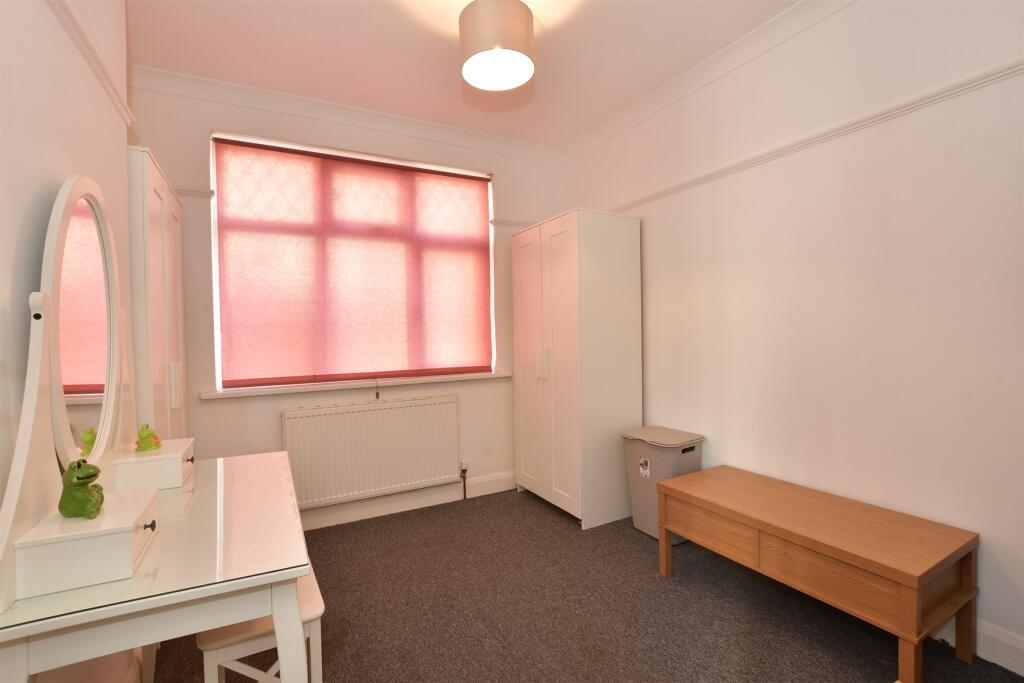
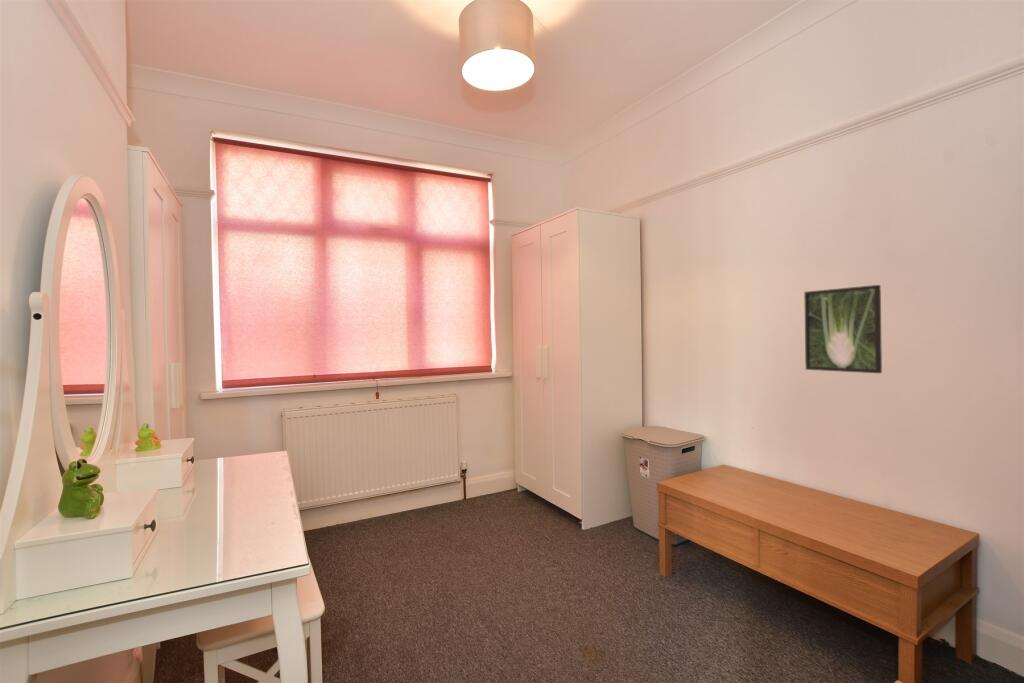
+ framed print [803,284,883,374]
